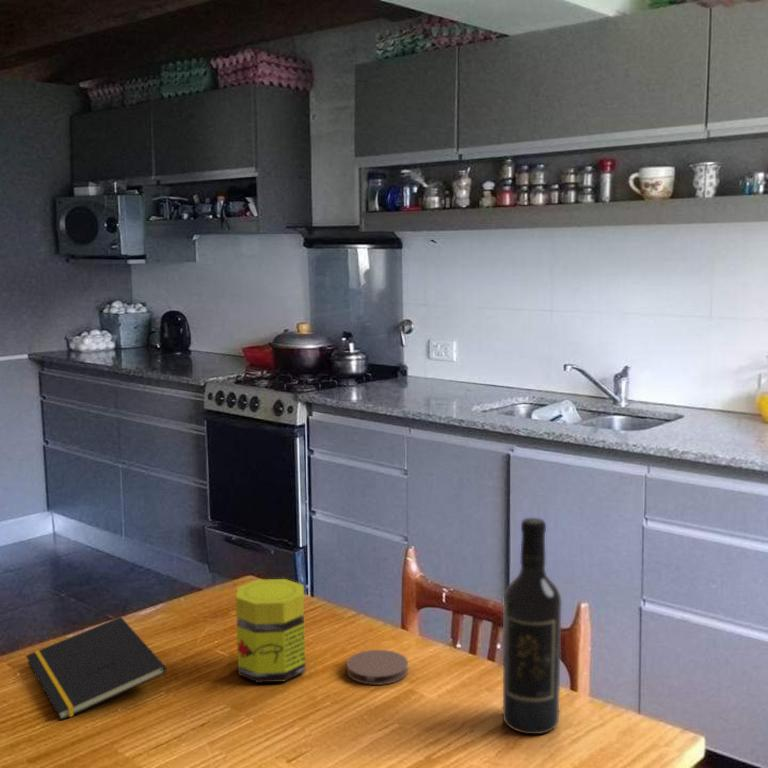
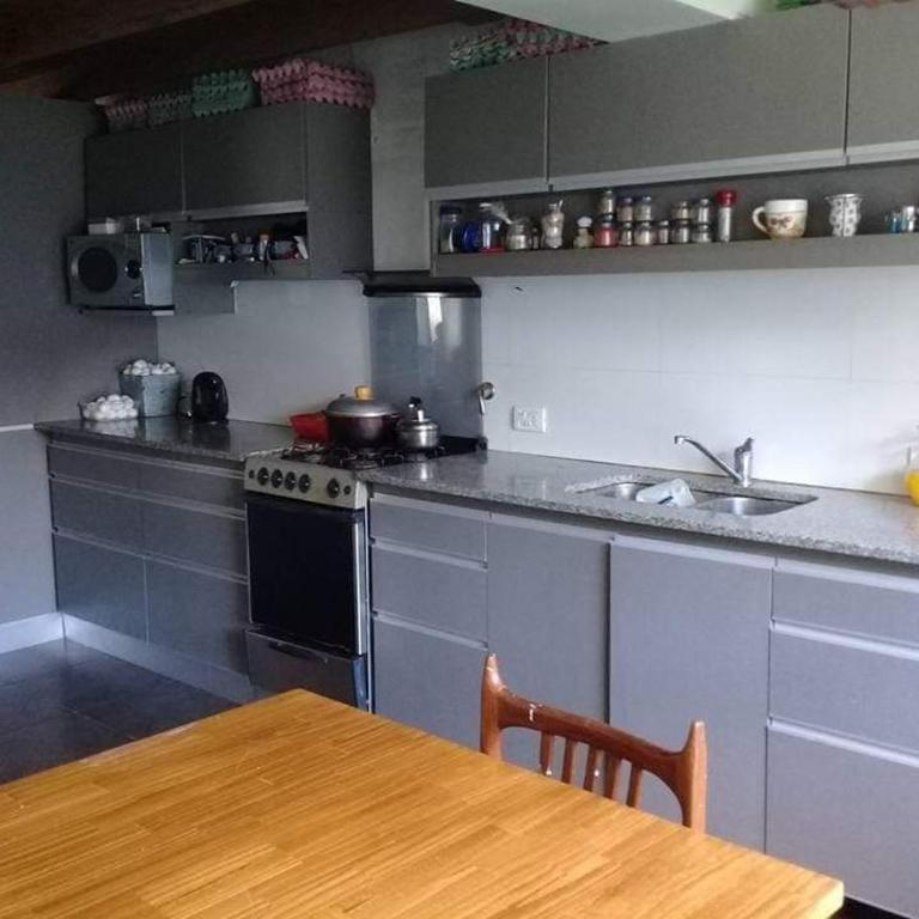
- coaster [346,649,409,686]
- wine bottle [502,517,563,735]
- notepad [25,616,168,721]
- jar [235,578,306,684]
